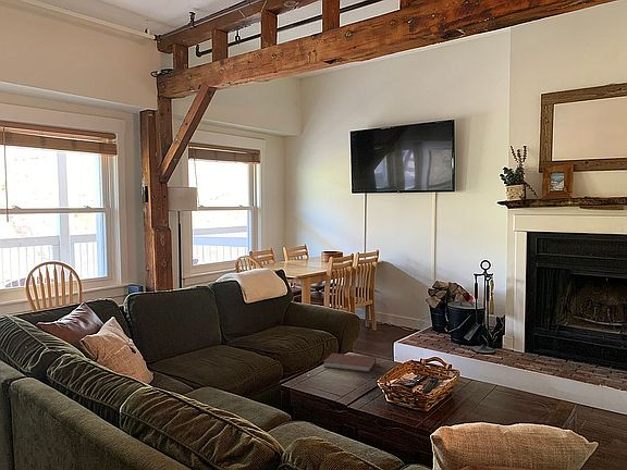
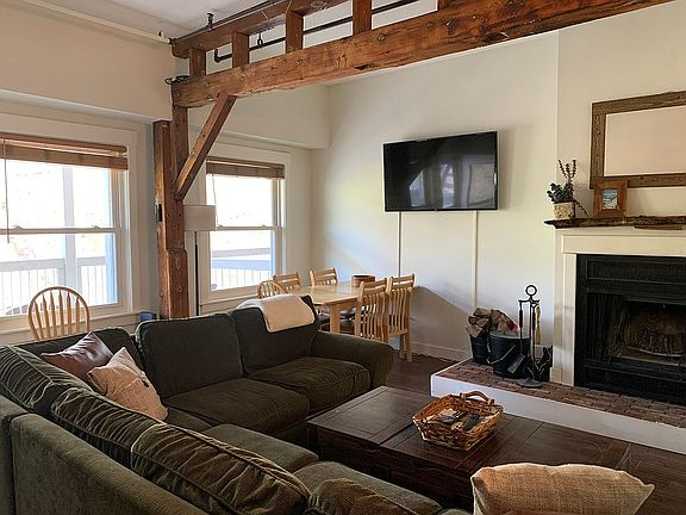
- book [322,352,377,373]
